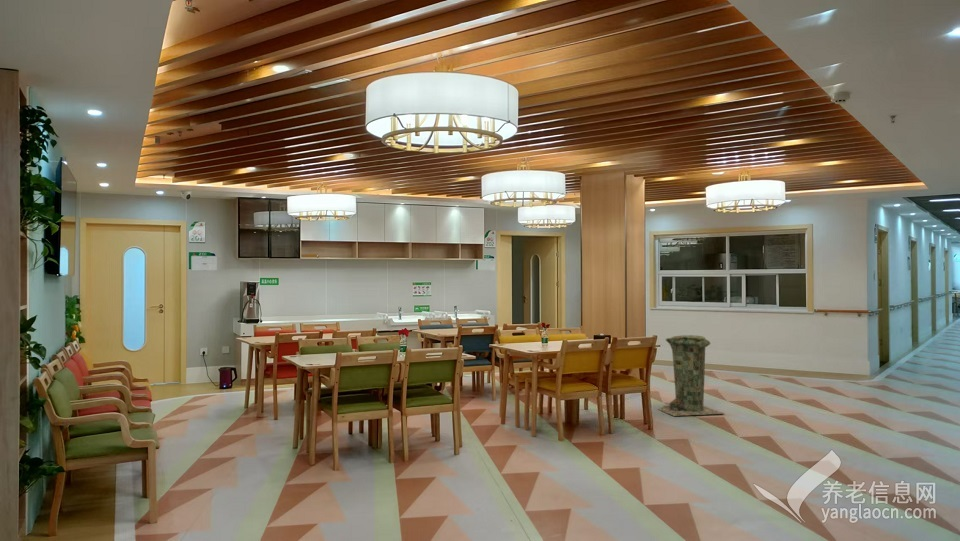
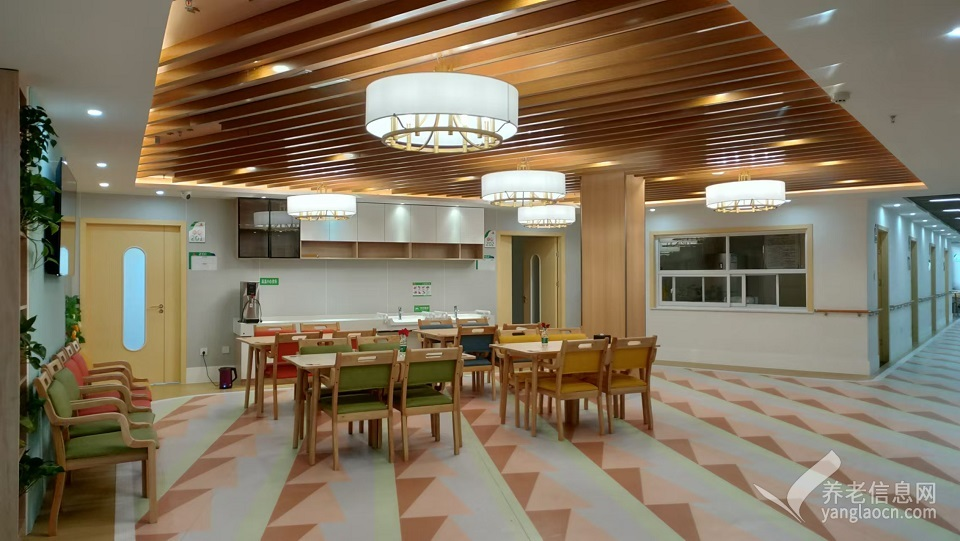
- trash can [656,334,726,417]
